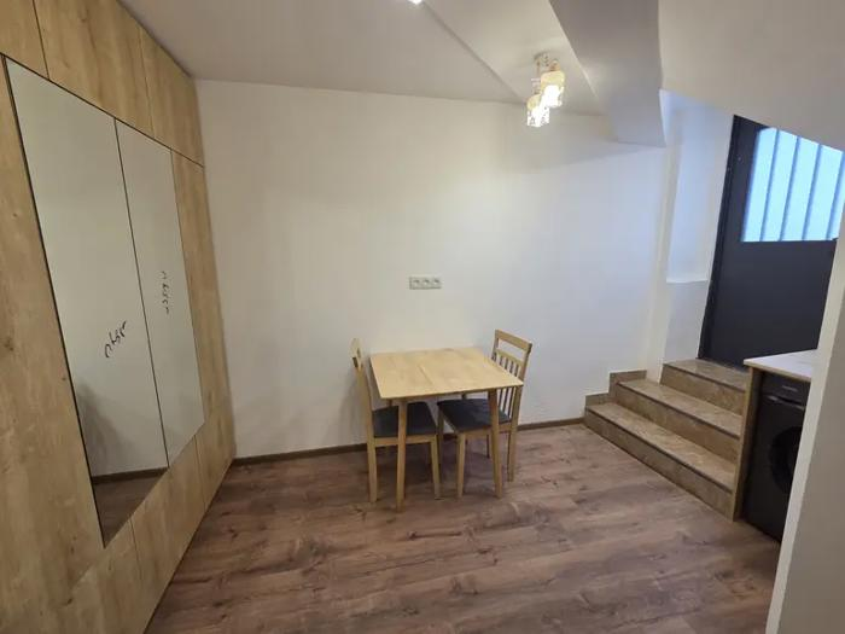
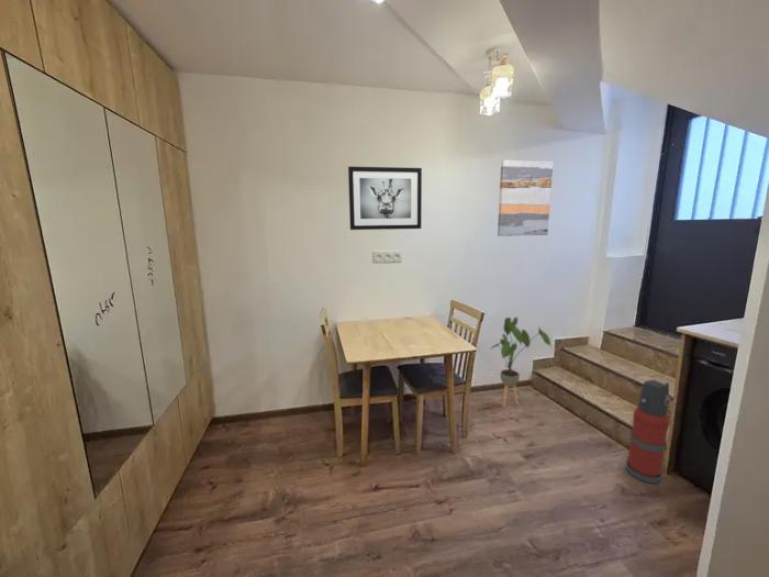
+ house plant [490,317,553,408]
+ wall art [497,158,555,237]
+ fire extinguisher [625,378,672,485]
+ wall art [347,166,423,231]
